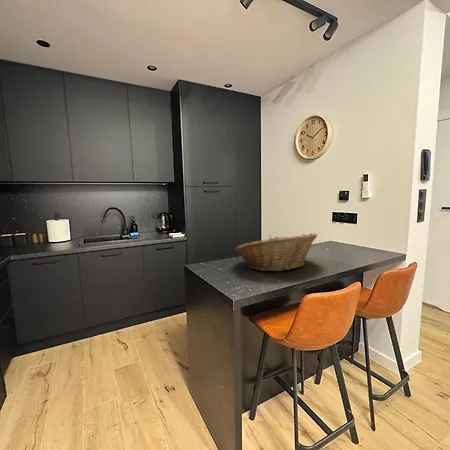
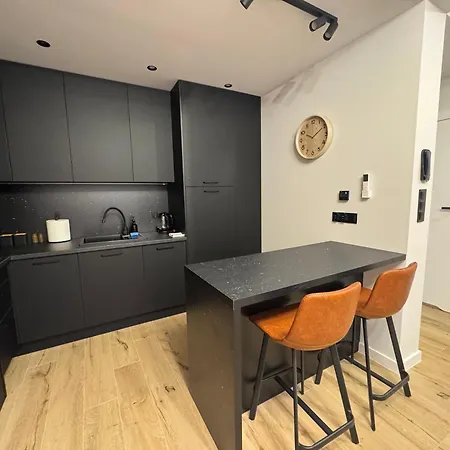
- fruit basket [234,232,318,272]
